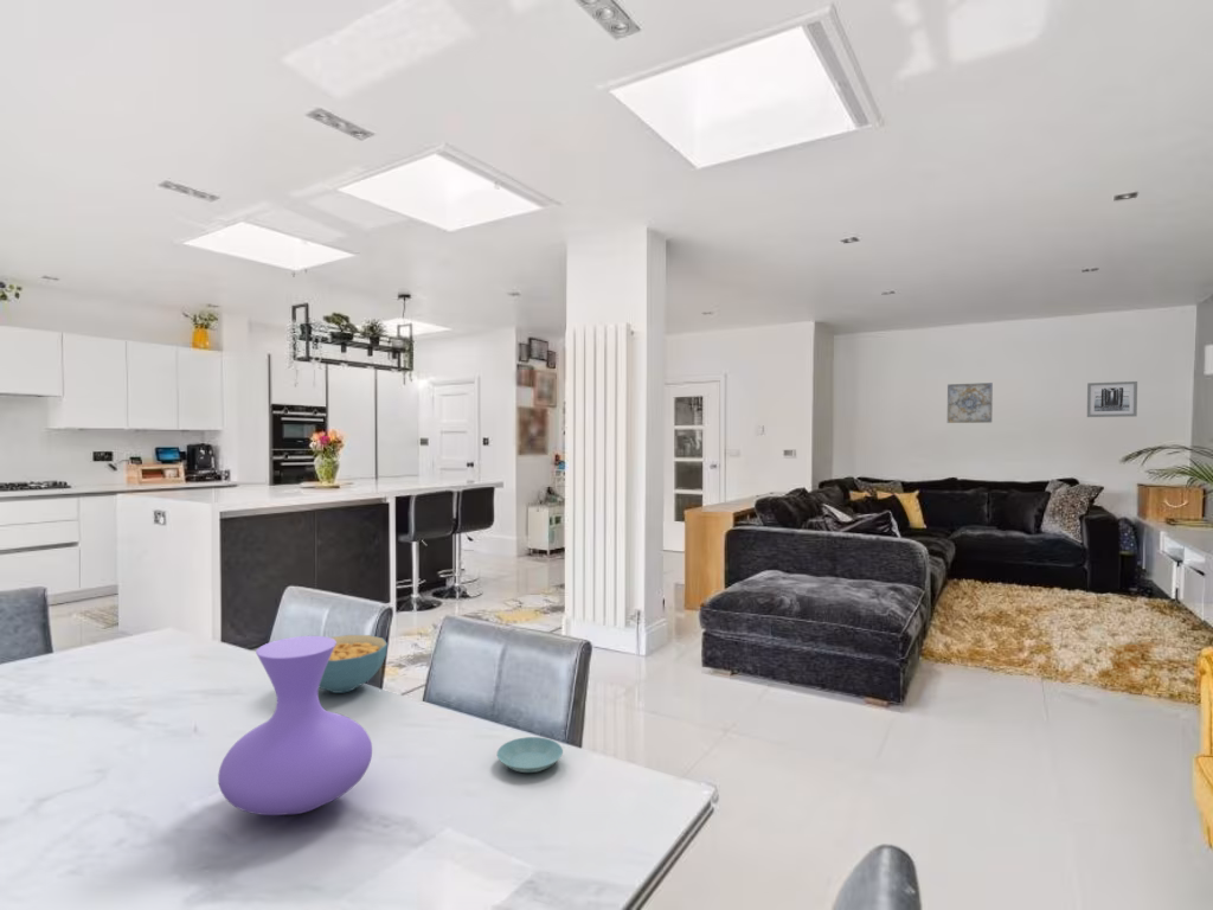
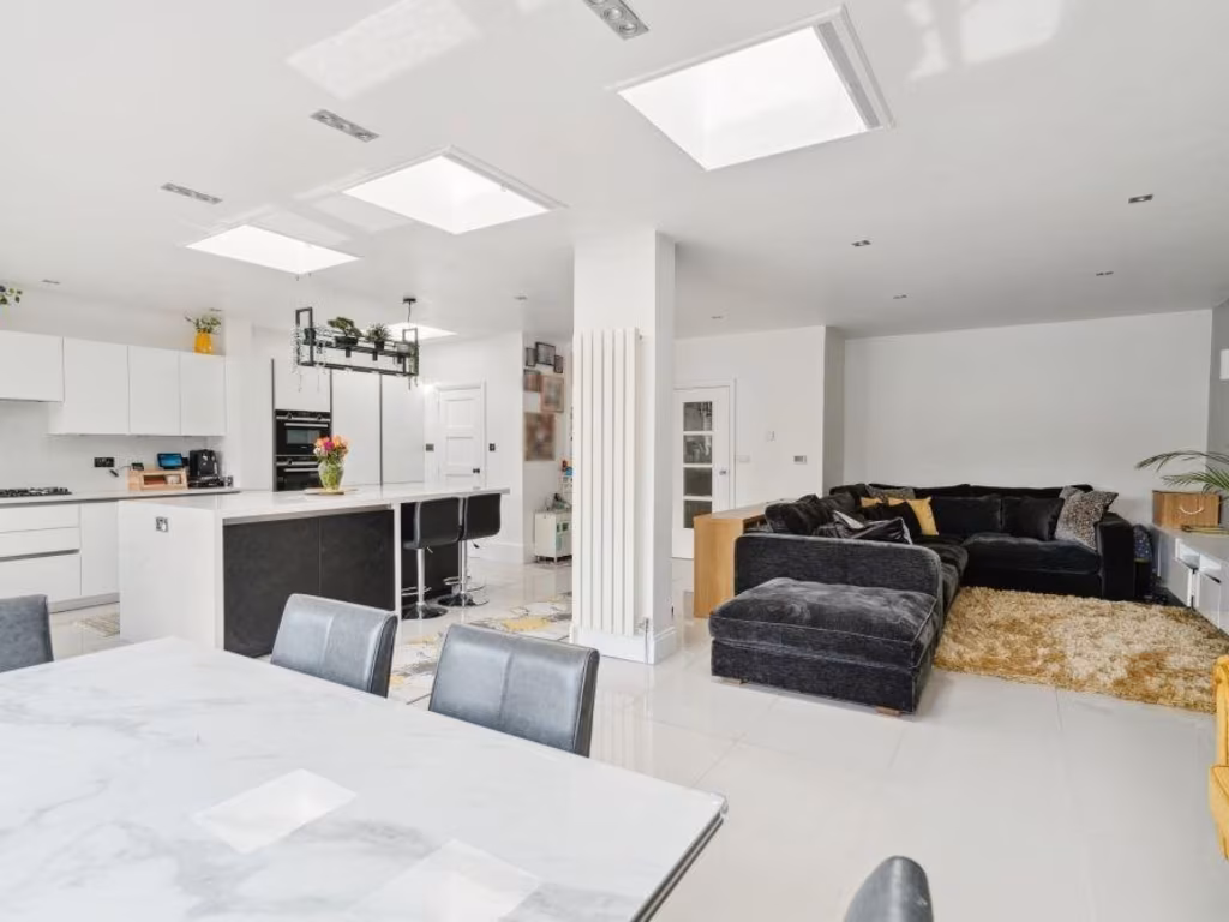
- wall art [1086,380,1138,418]
- wall art [946,382,994,424]
- vase [217,635,373,816]
- saucer [496,736,564,774]
- cereal bowl [319,634,389,694]
